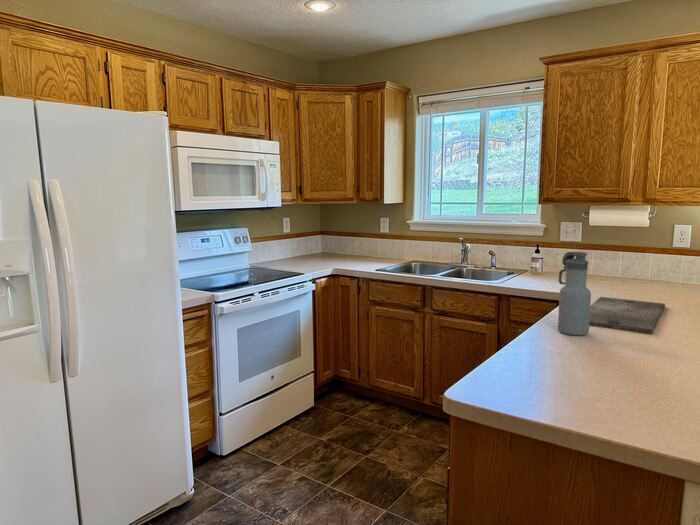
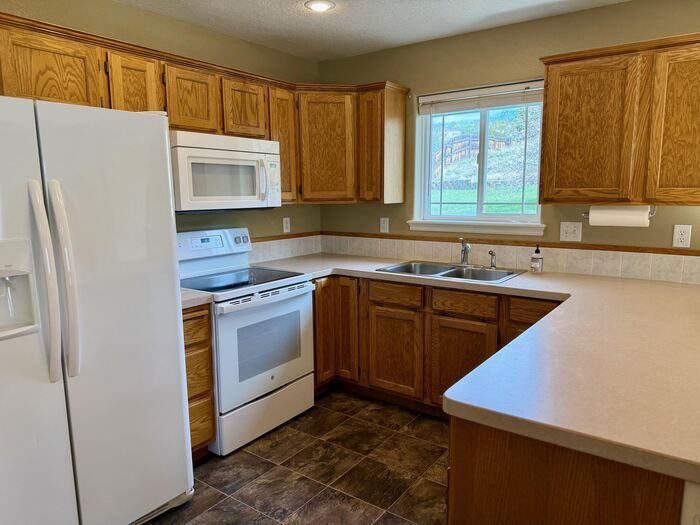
- water bottle [557,251,592,336]
- cutting board [589,296,666,335]
